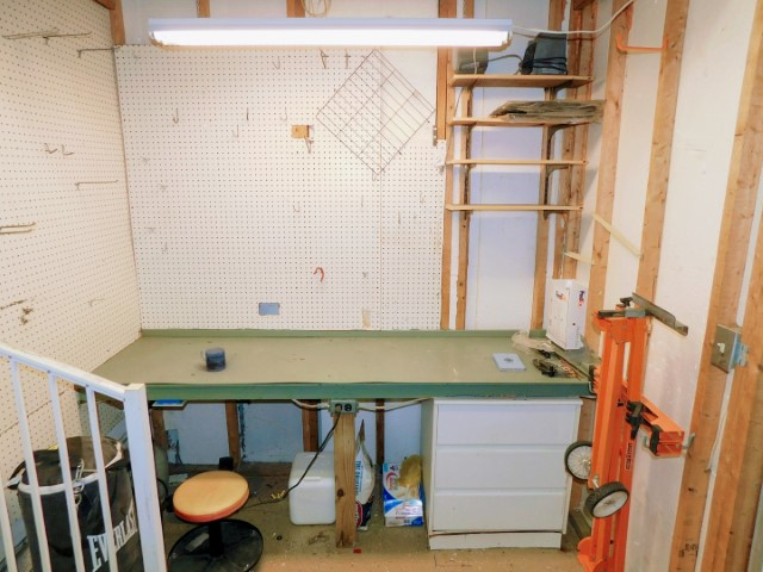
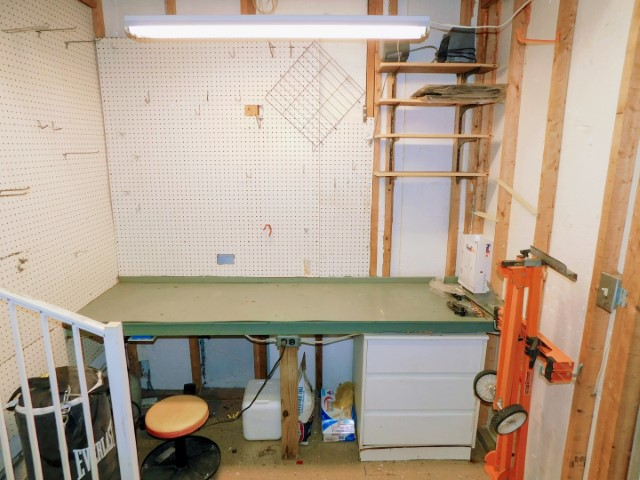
- notepad [491,352,527,373]
- mug [199,346,227,373]
